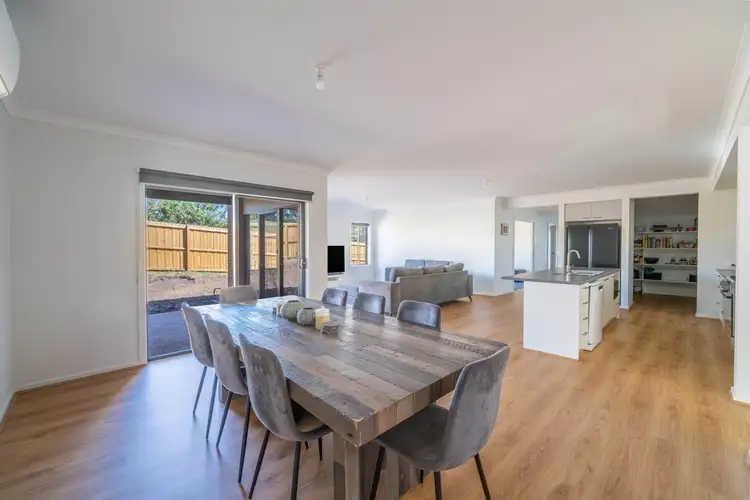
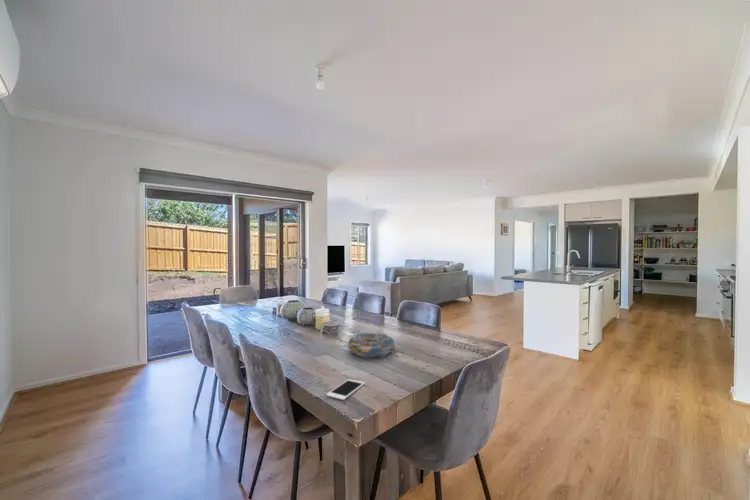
+ decorative bowl [347,331,396,359]
+ cell phone [326,378,366,401]
